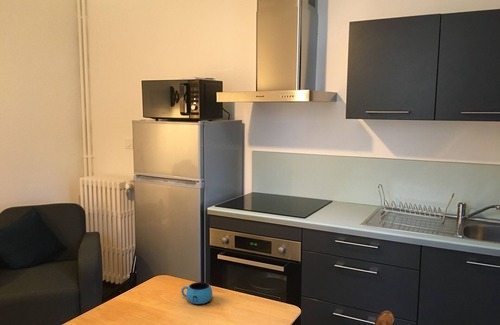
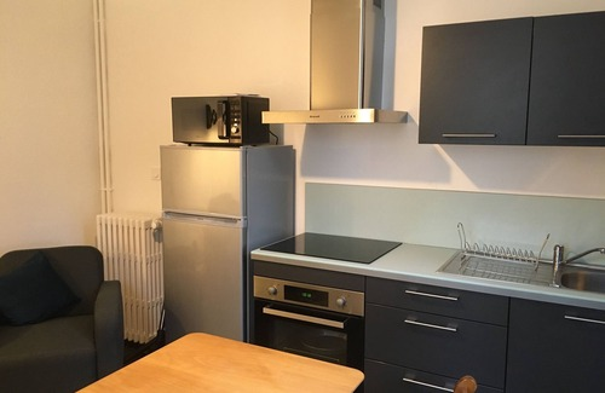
- mug [180,281,214,305]
